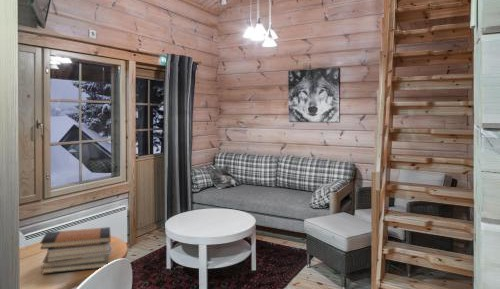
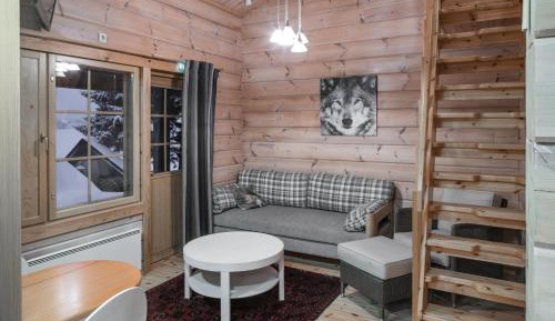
- book stack [39,226,113,275]
